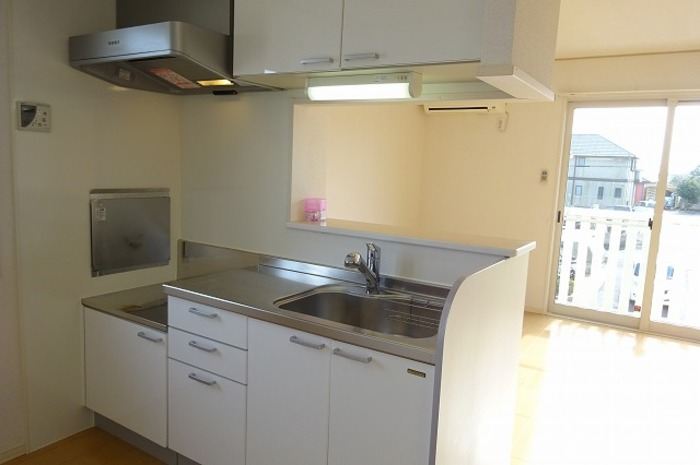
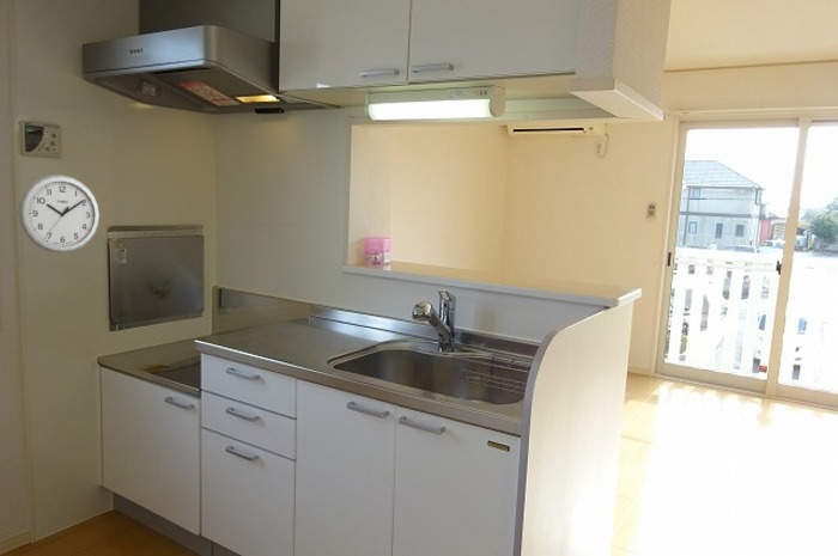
+ wall clock [17,173,101,255]
